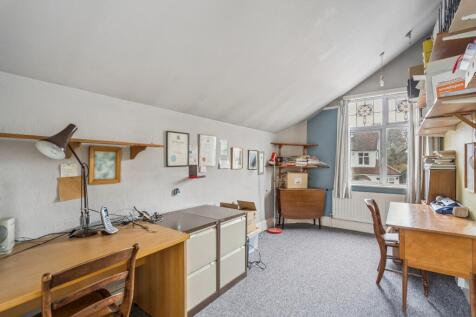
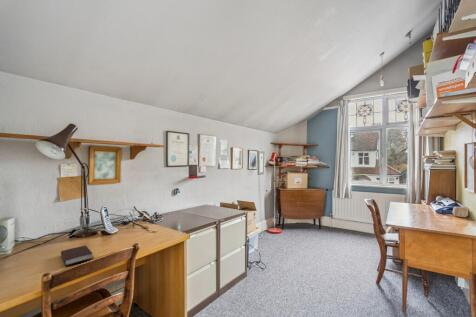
+ book [60,245,94,266]
